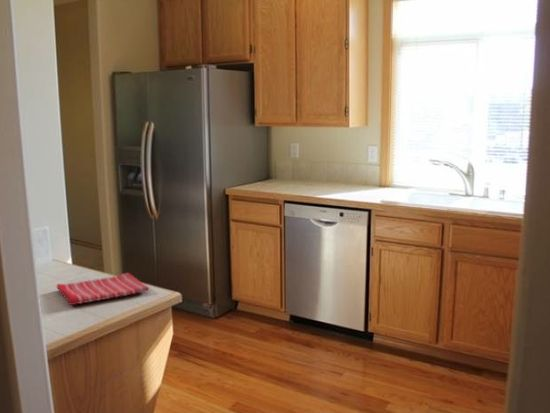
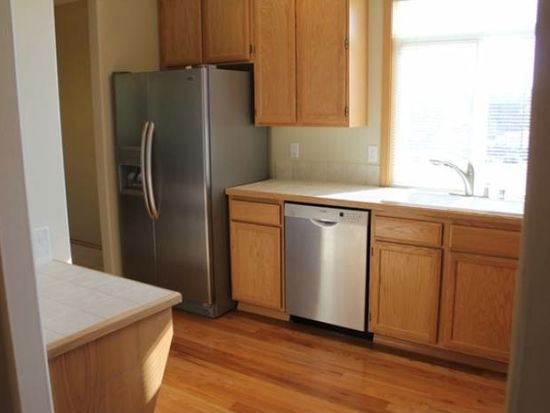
- dish towel [55,272,150,306]
